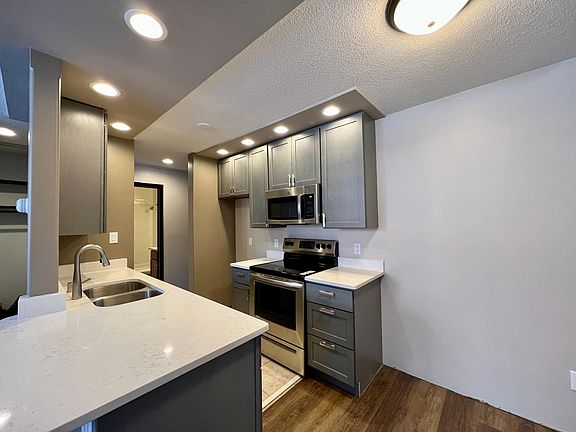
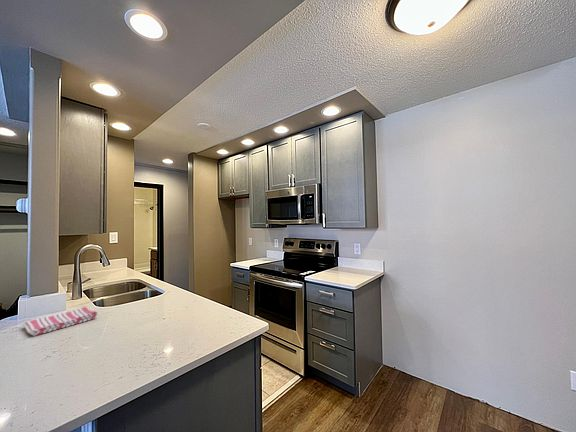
+ dish towel [22,306,98,337]
